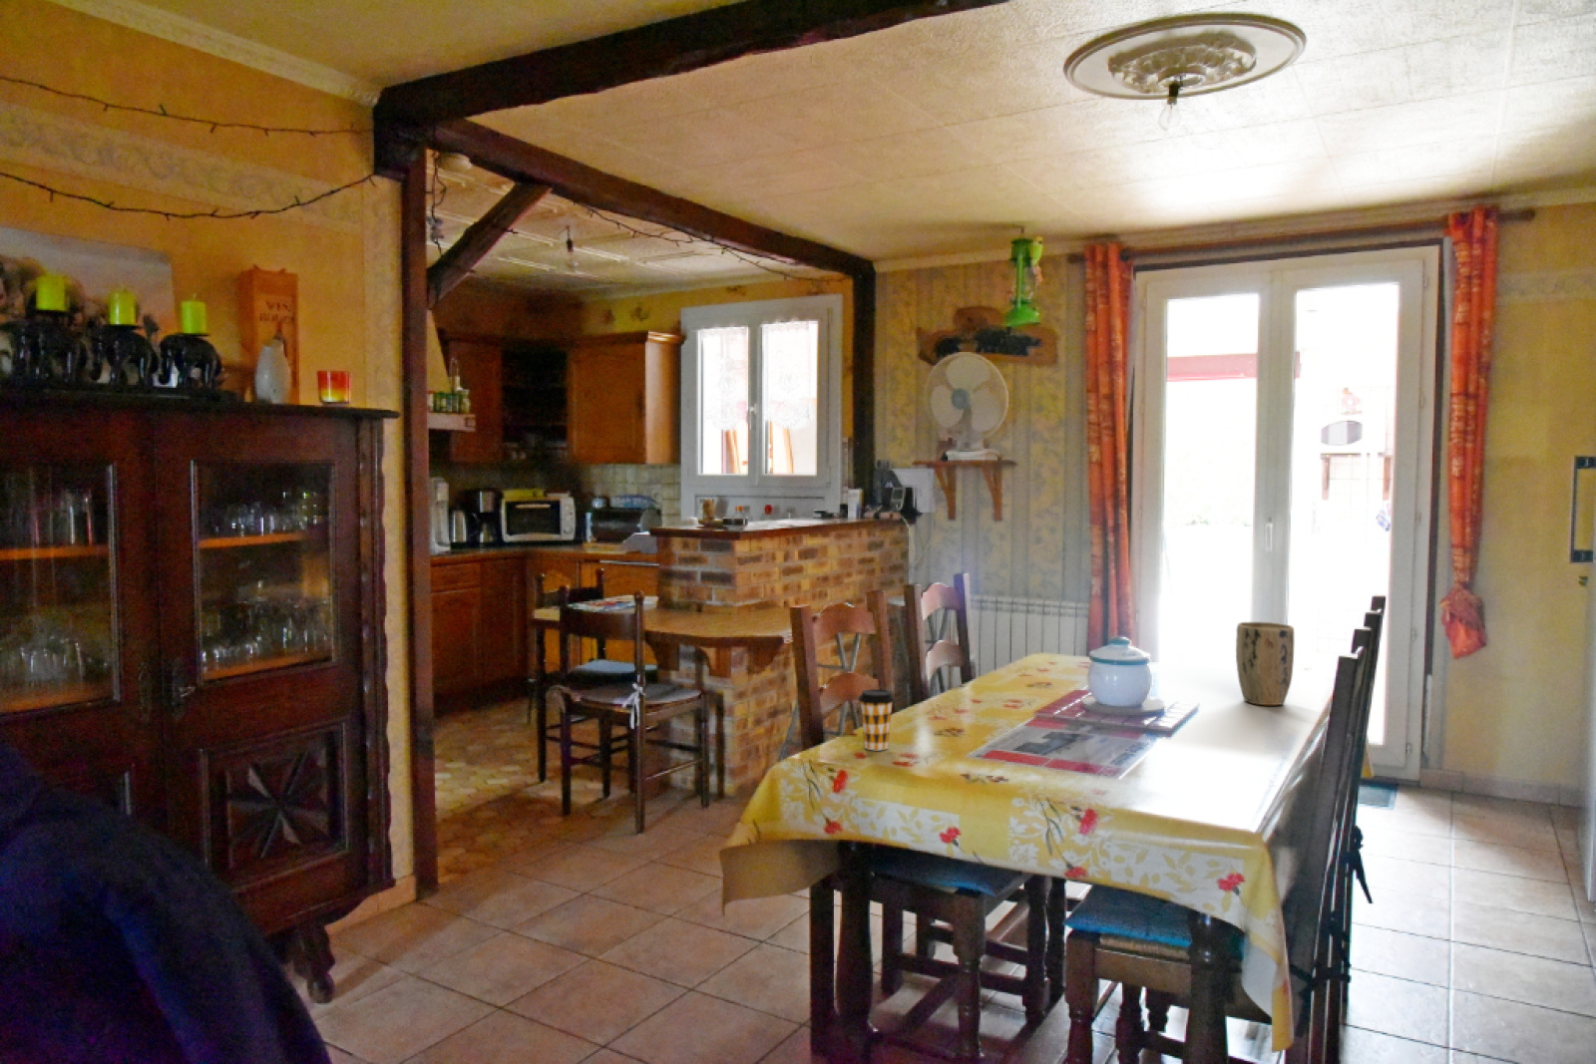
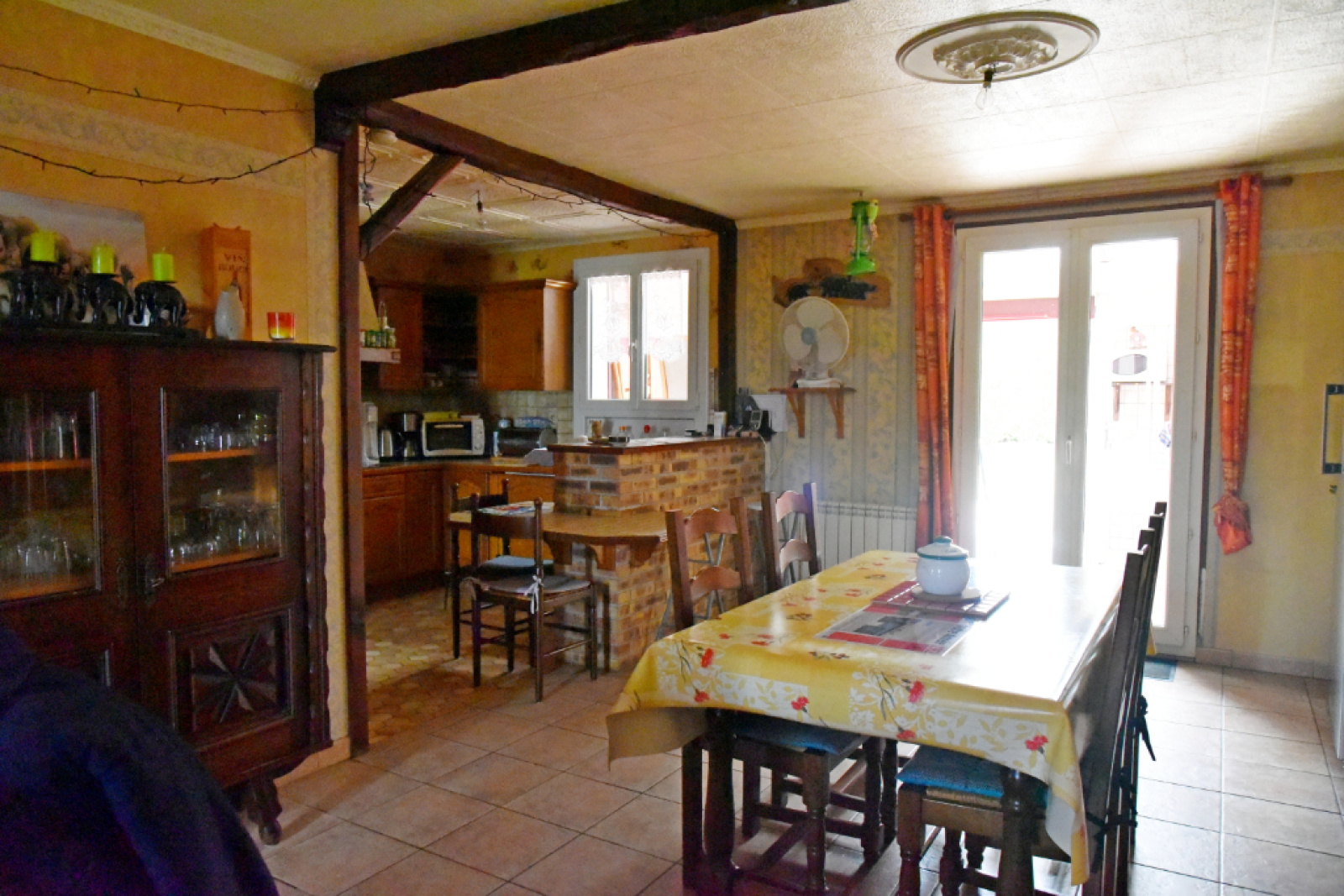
- coffee cup [857,688,895,750]
- plant pot [1235,621,1294,707]
